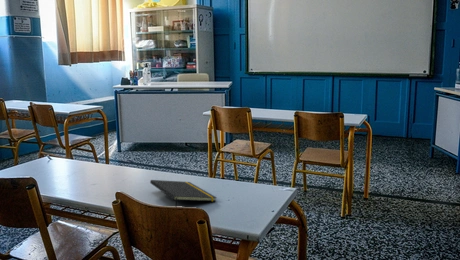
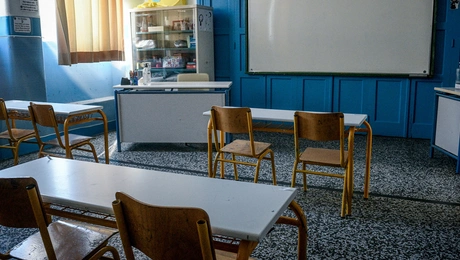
- notepad [149,179,218,207]
